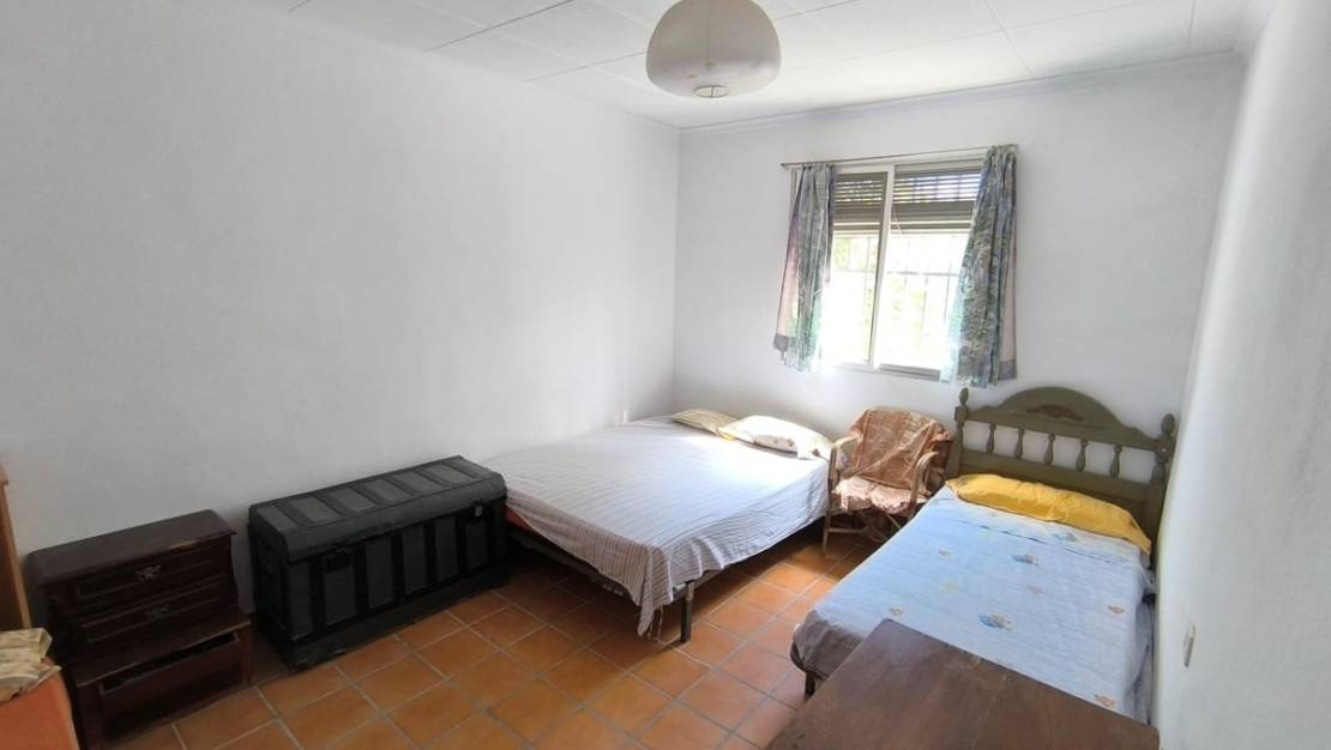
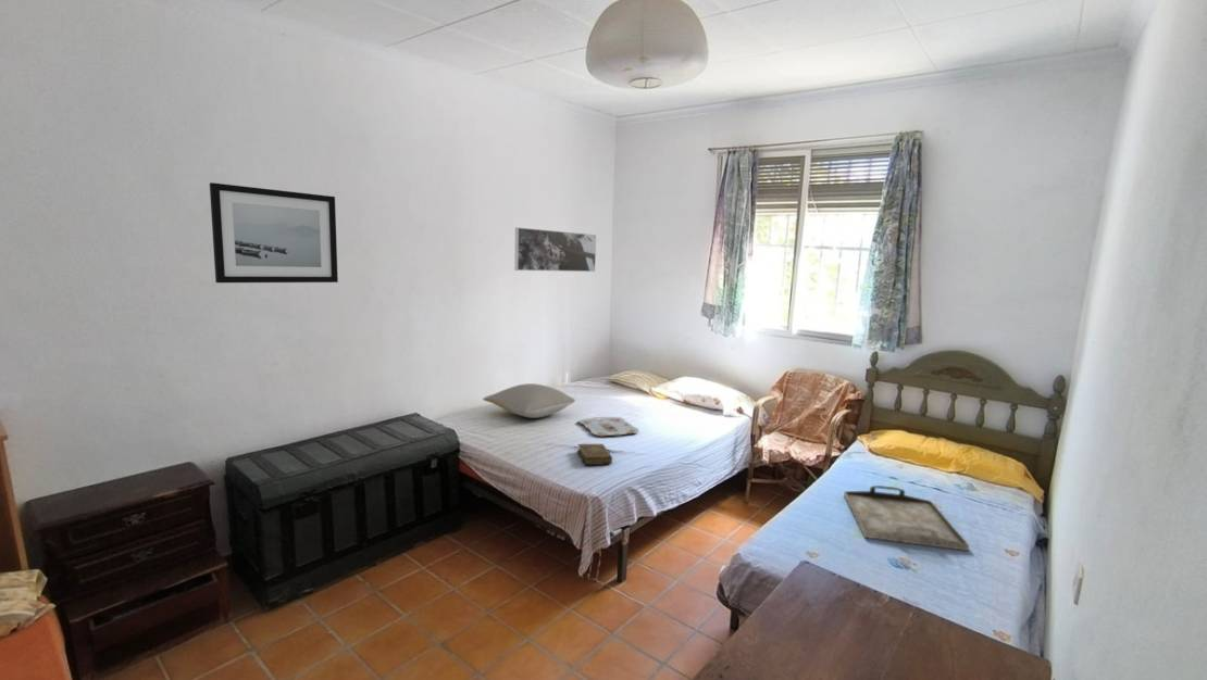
+ wall art [209,181,339,284]
+ pillow [482,382,576,419]
+ book [576,443,613,466]
+ serving tray [578,416,640,437]
+ serving tray [843,484,970,552]
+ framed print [513,226,597,273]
